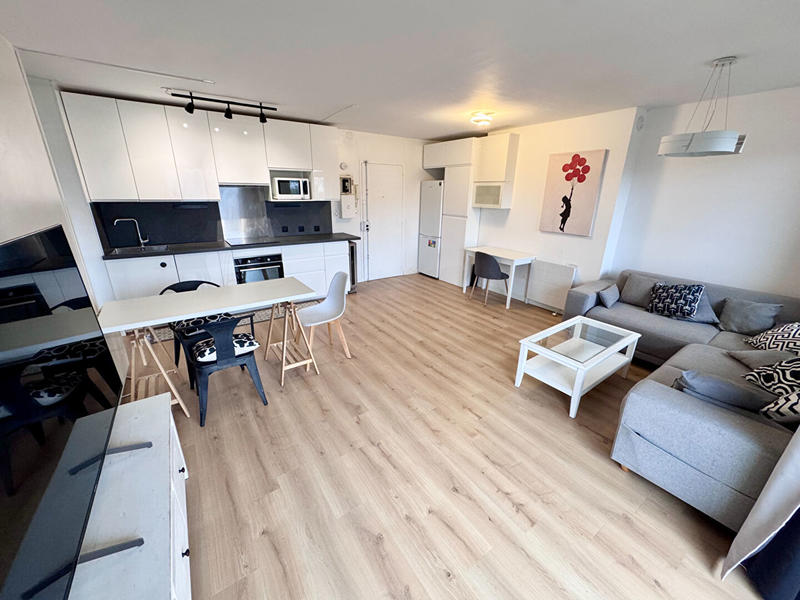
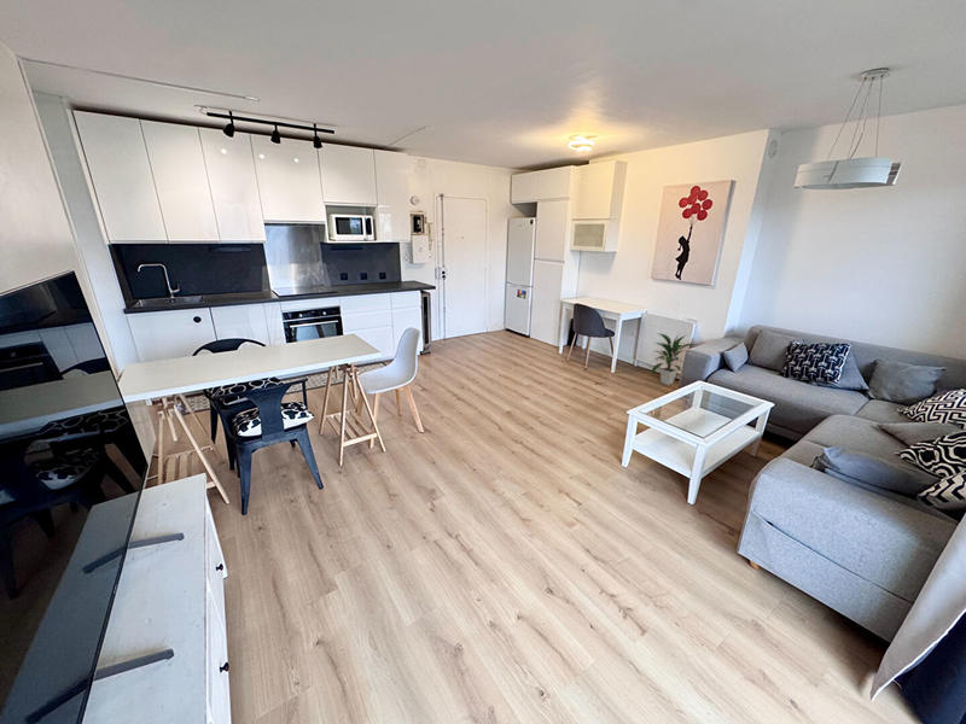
+ indoor plant [650,332,699,386]
